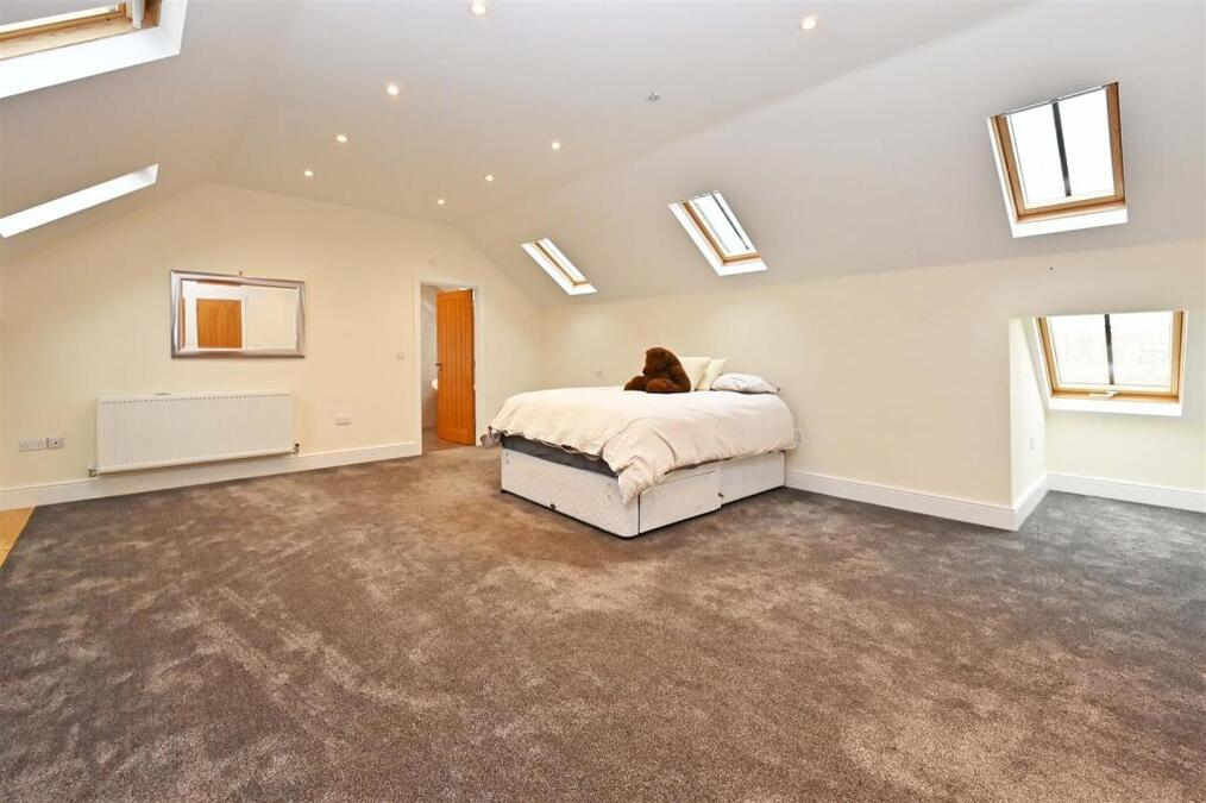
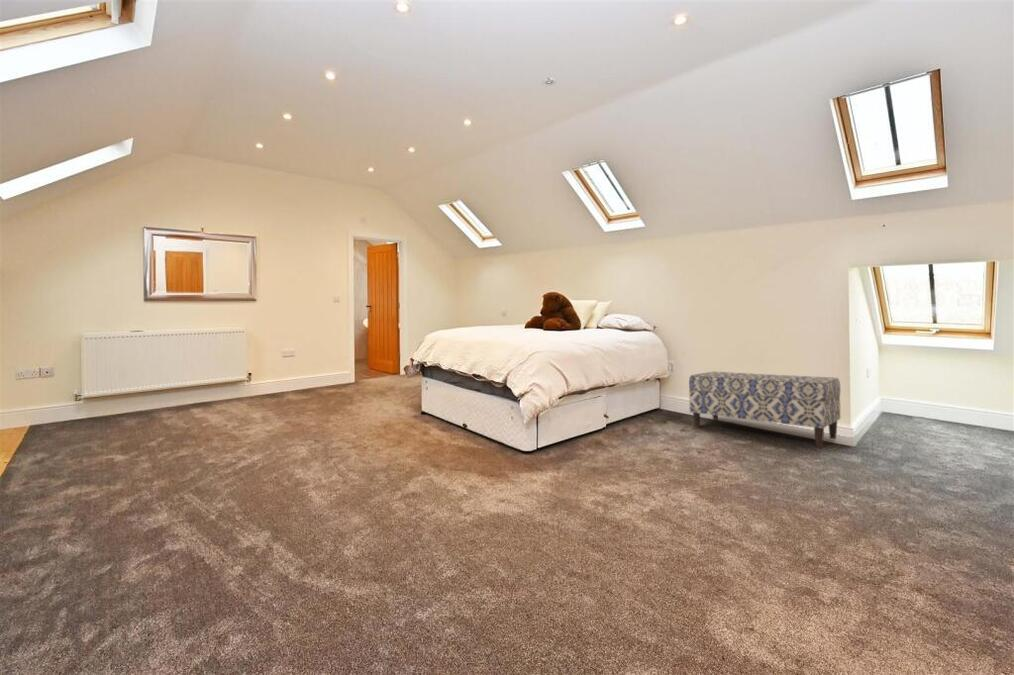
+ bench [688,371,842,449]
